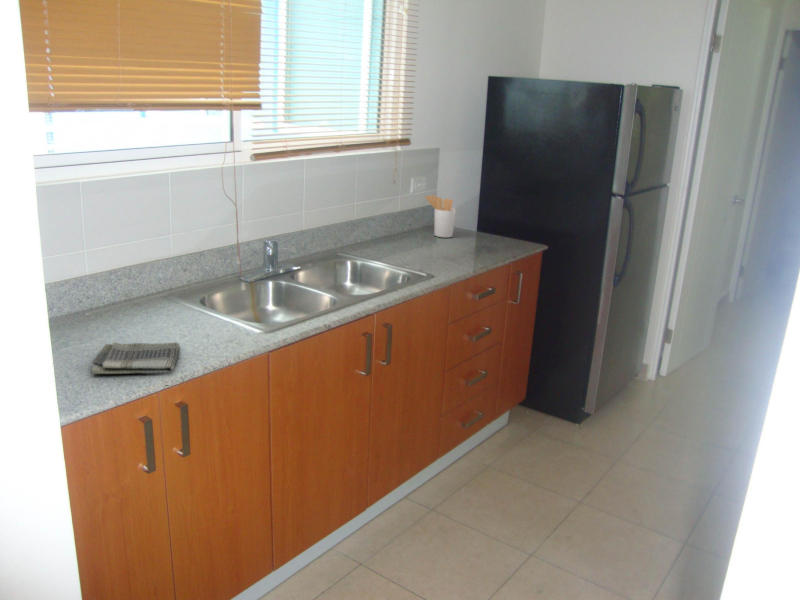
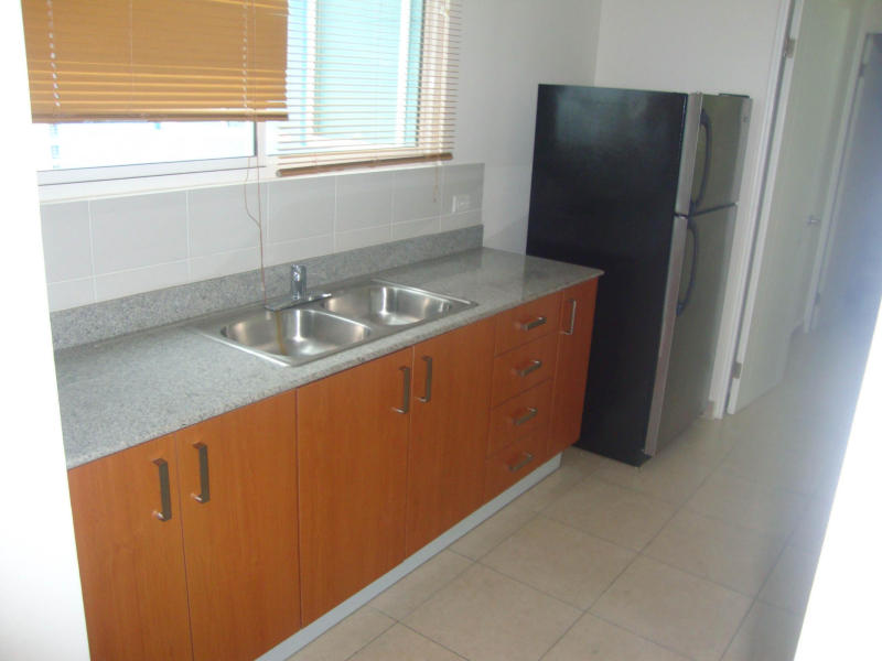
- utensil holder [424,194,457,238]
- dish towel [91,341,180,375]
